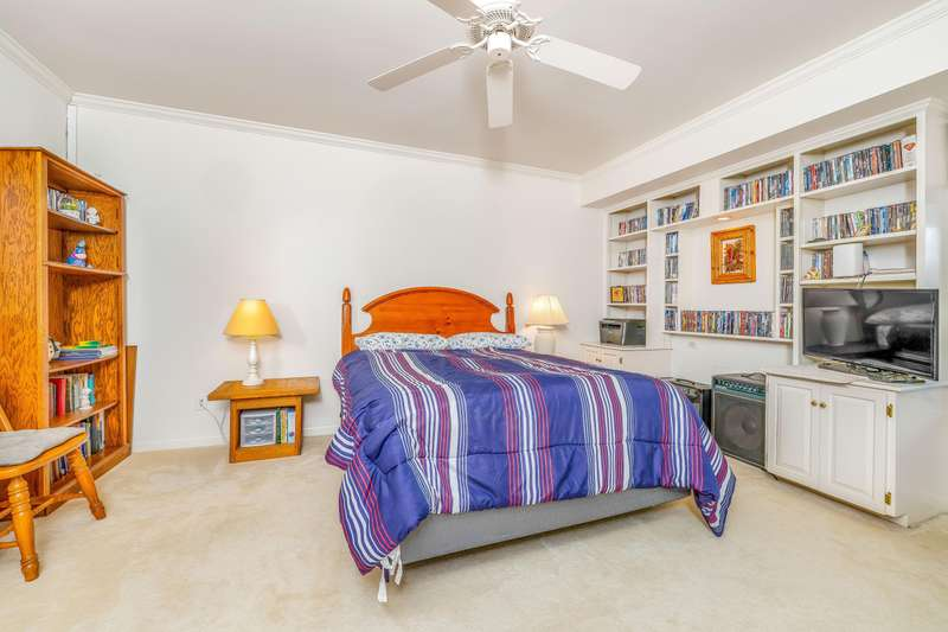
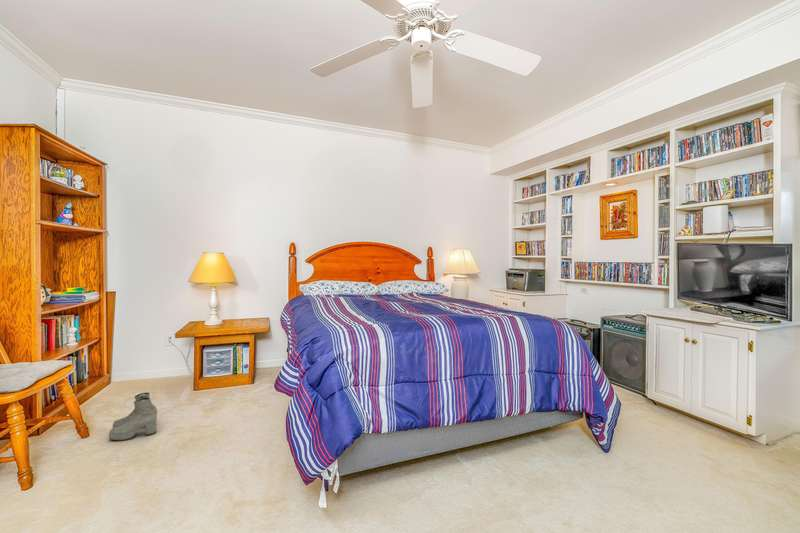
+ boots [108,391,158,441]
